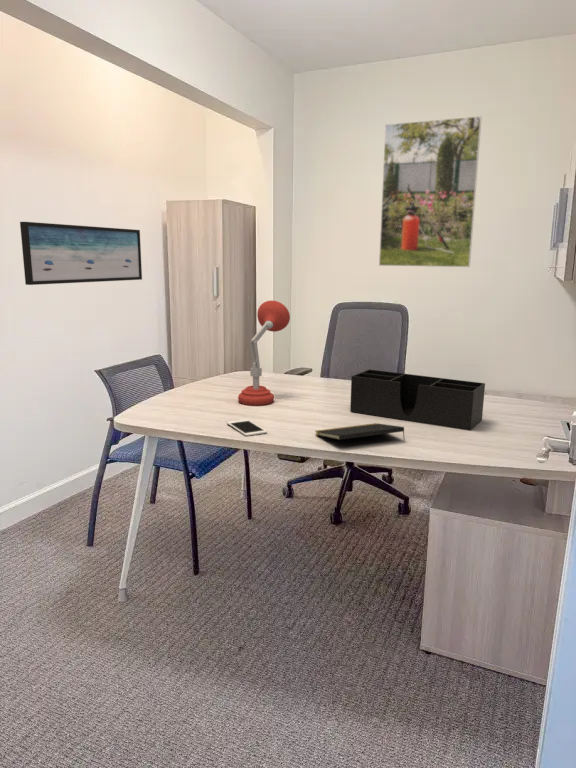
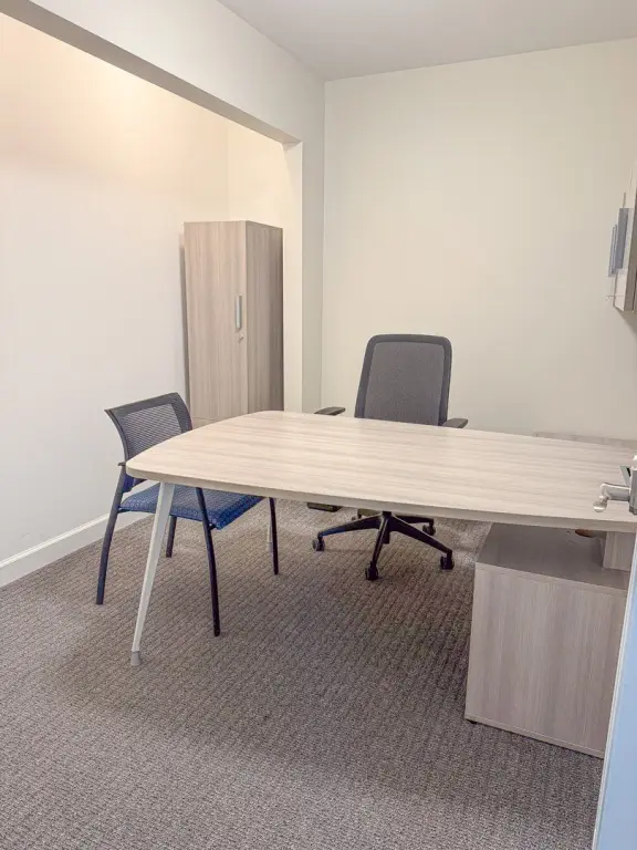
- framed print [378,115,483,268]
- cell phone [226,418,268,437]
- desk organizer [349,368,486,432]
- wall art [19,221,143,286]
- desk lamp [237,300,291,406]
- notepad [314,422,406,442]
